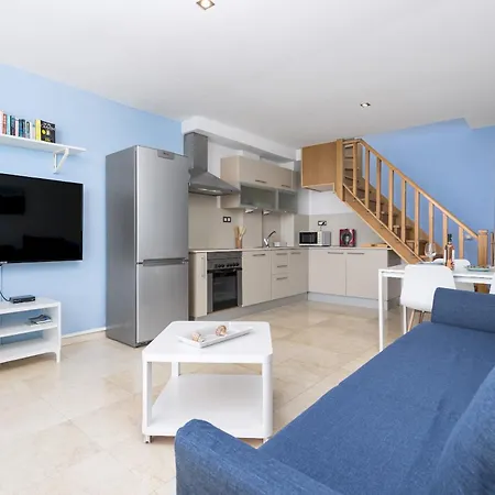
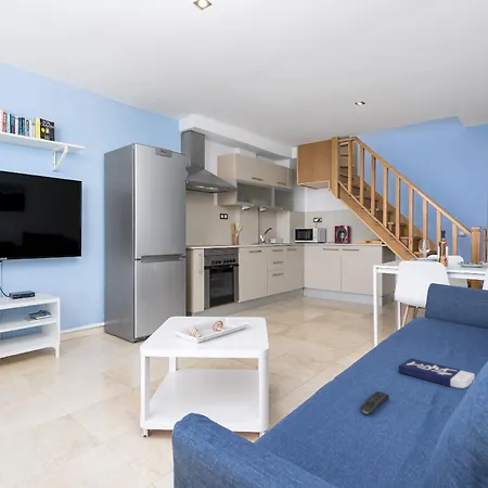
+ remote control [360,390,390,415]
+ book [397,358,476,389]
